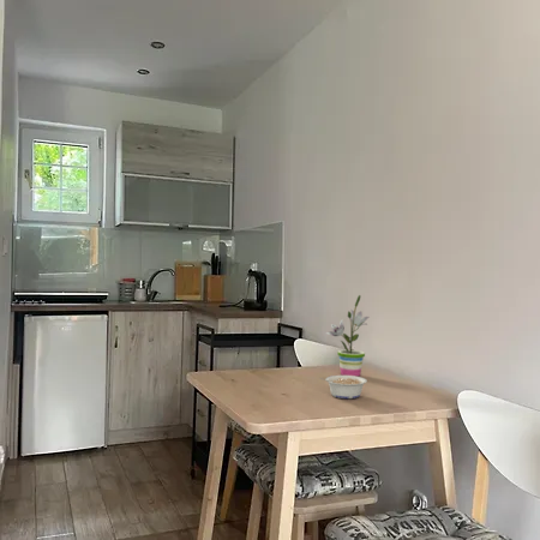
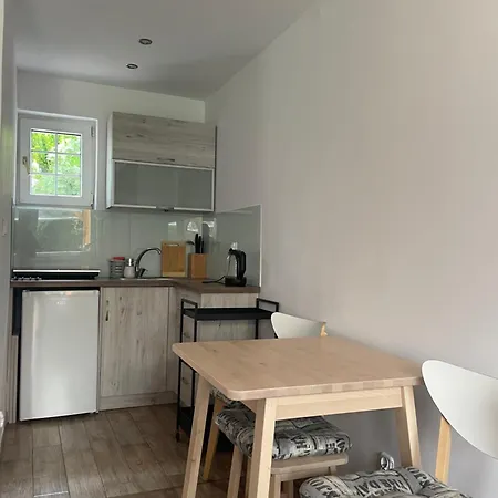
- legume [319,374,368,400]
- potted plant [325,294,371,377]
